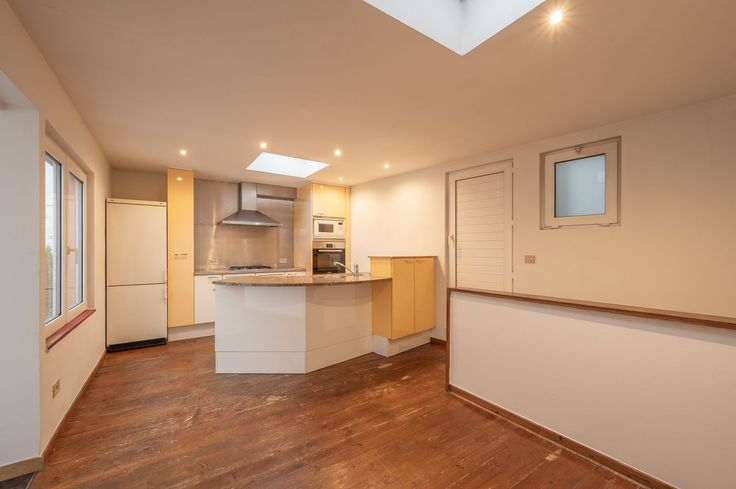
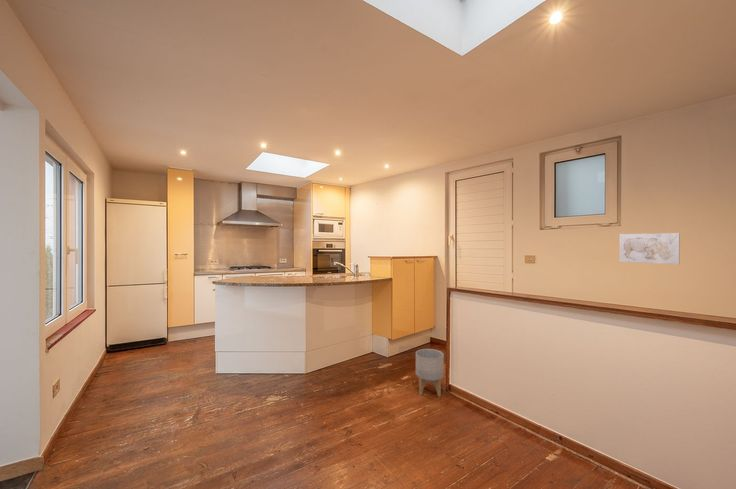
+ planter [415,348,445,398]
+ wall art [618,232,681,265]
